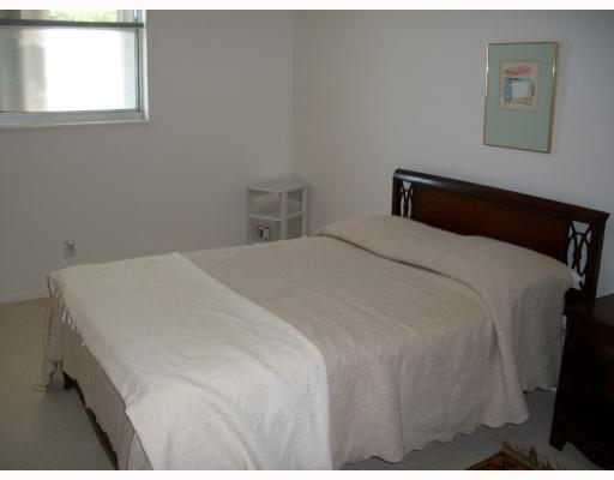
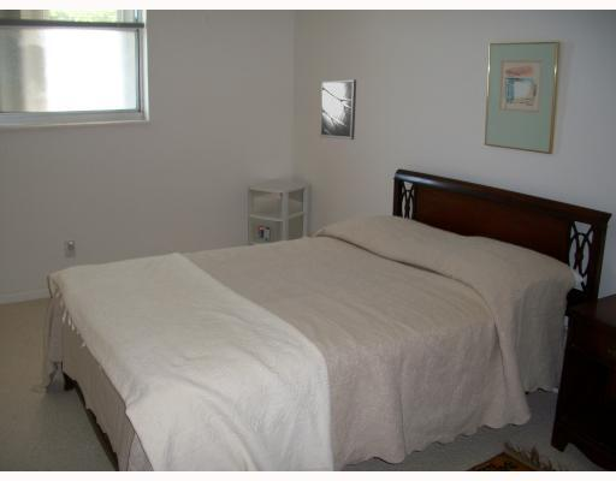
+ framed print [319,78,357,141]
